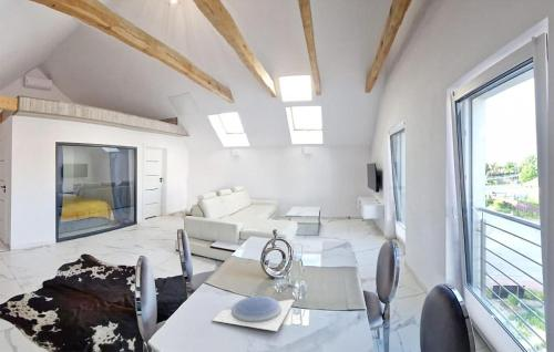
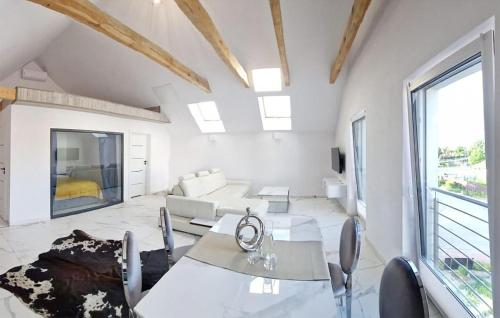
- plate [212,296,296,332]
